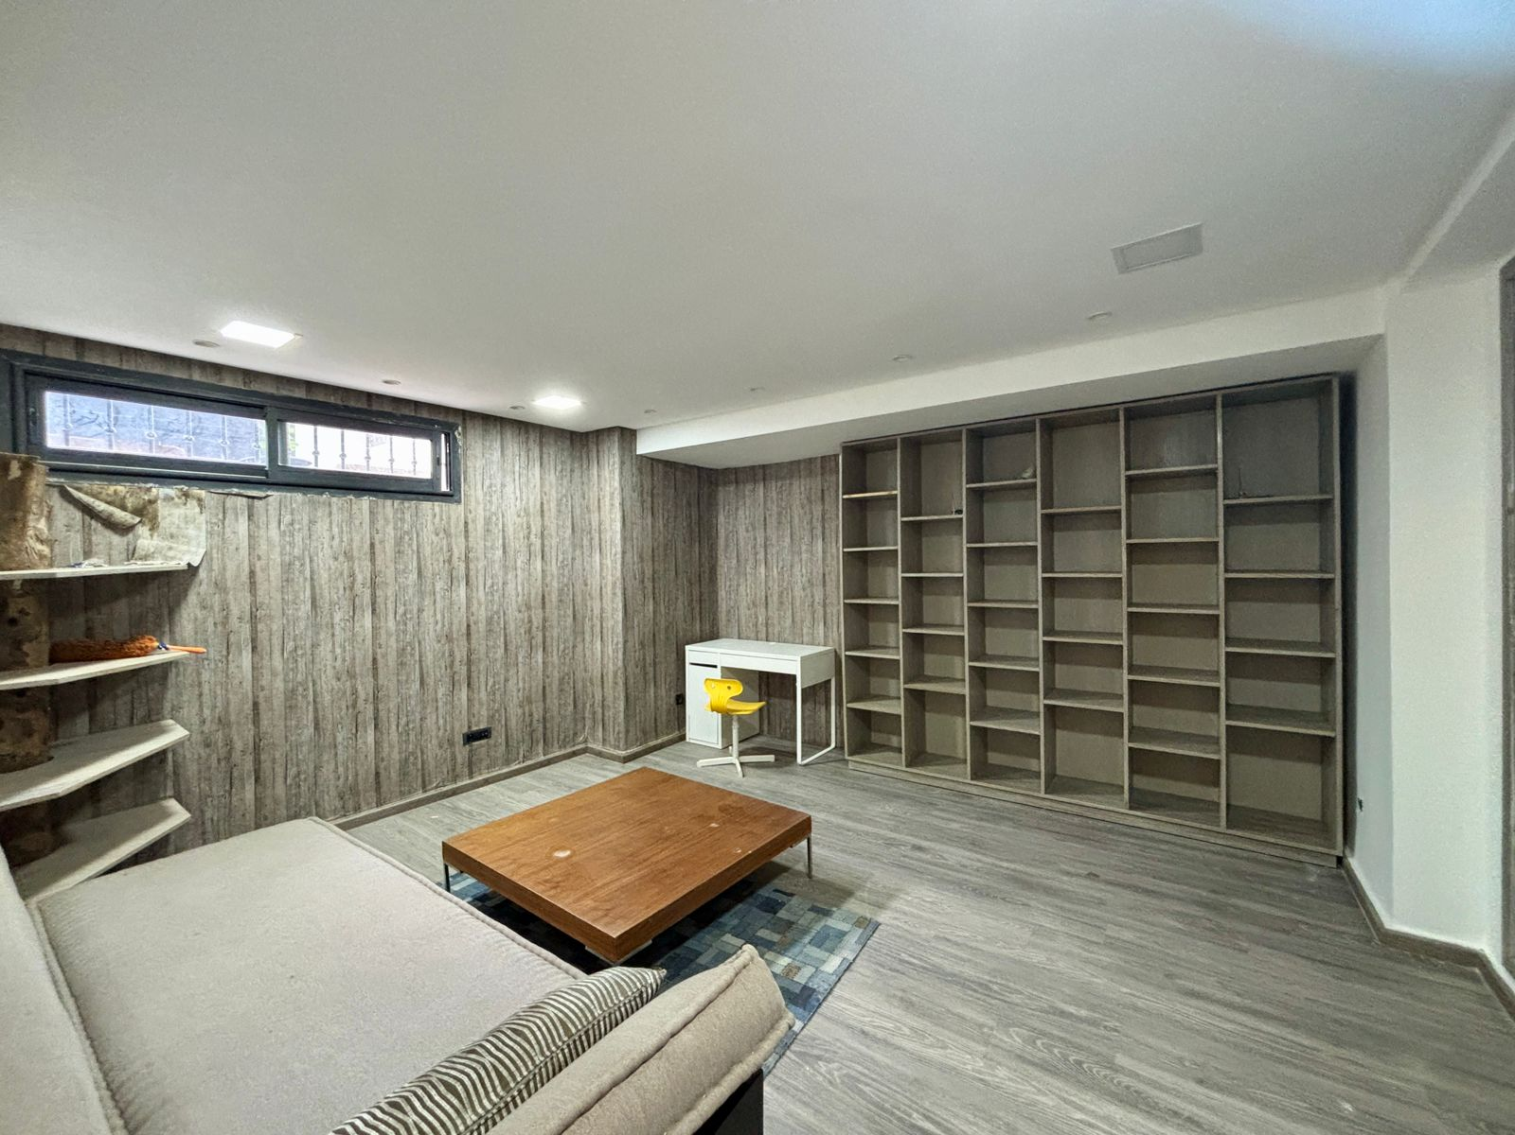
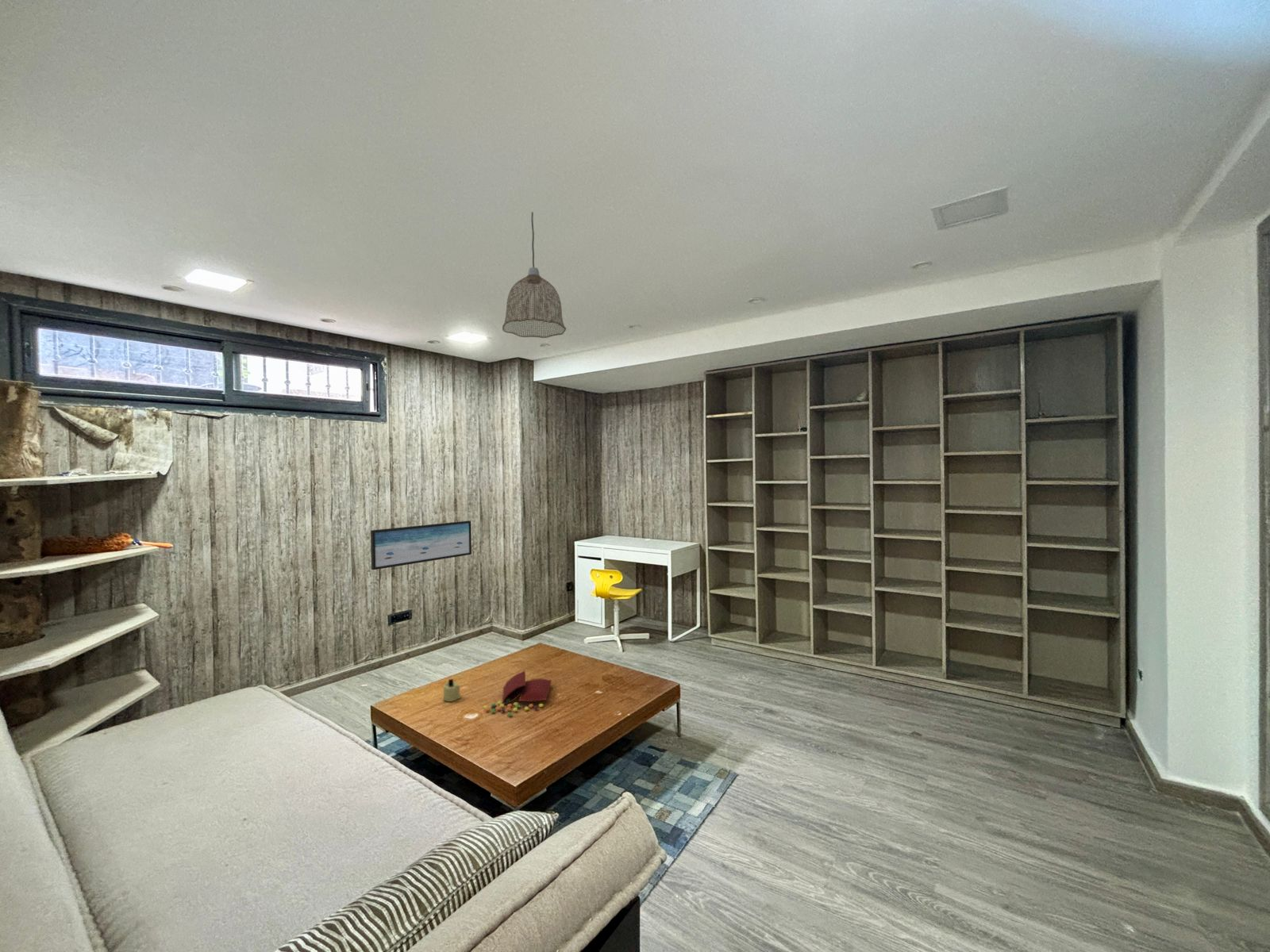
+ wall art [370,520,472,570]
+ pendant lamp [502,211,567,339]
+ candy bag [483,670,552,716]
+ candle [442,678,462,702]
